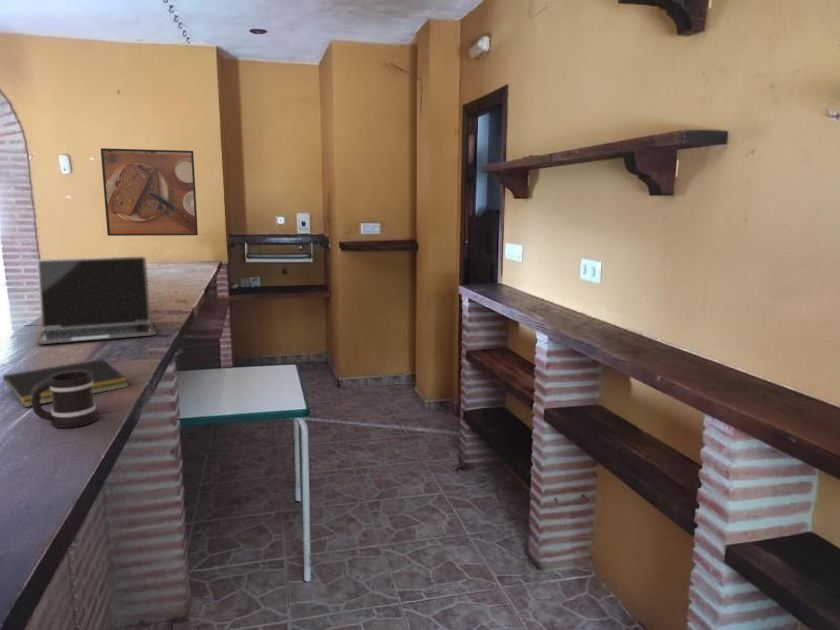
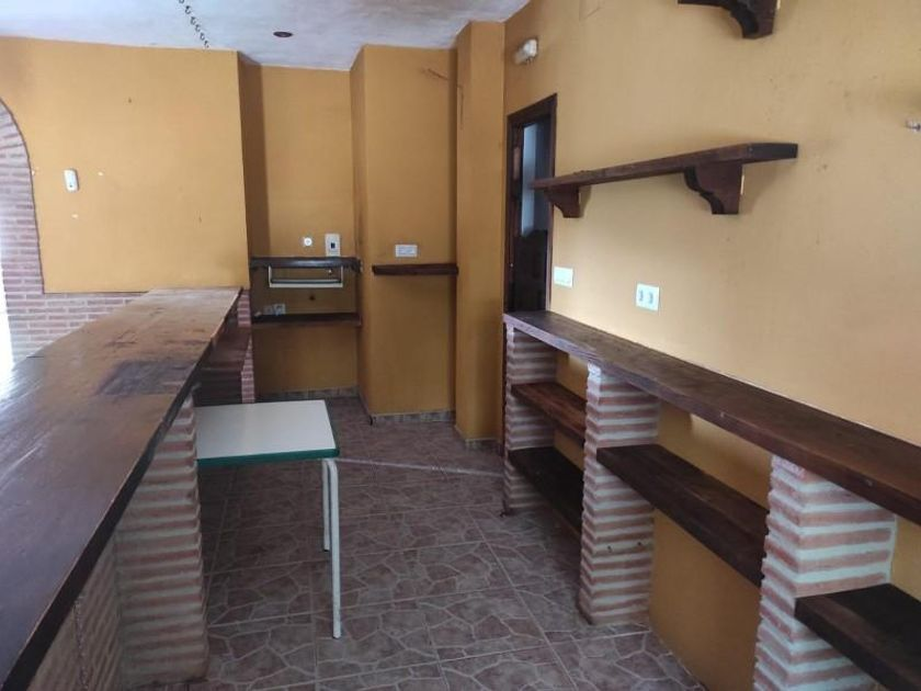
- laptop [34,256,157,345]
- mug [31,371,99,429]
- notepad [1,358,130,408]
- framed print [100,147,199,237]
